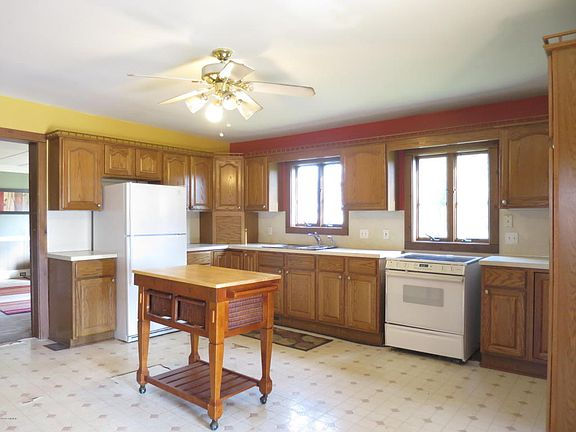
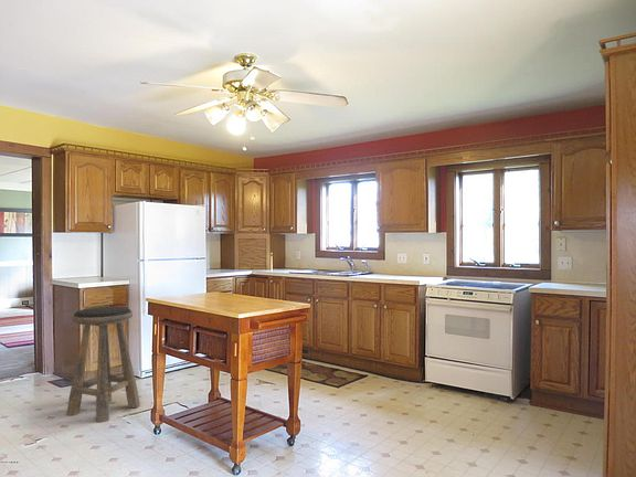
+ stool [65,306,141,423]
